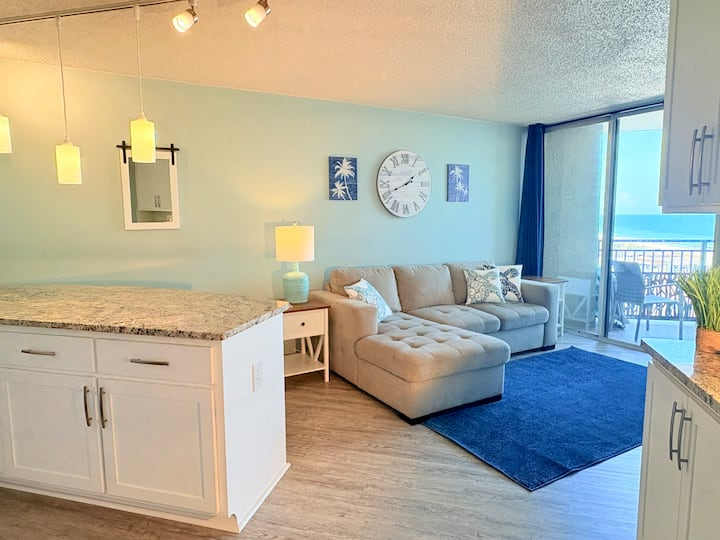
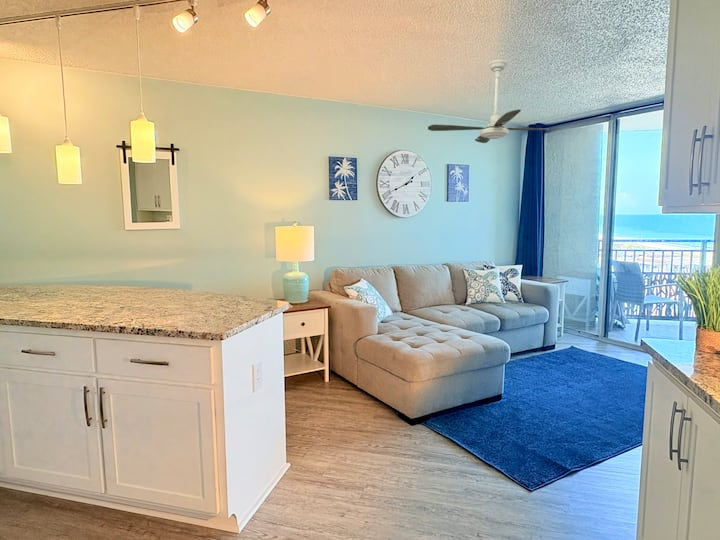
+ ceiling fan [427,59,564,144]
